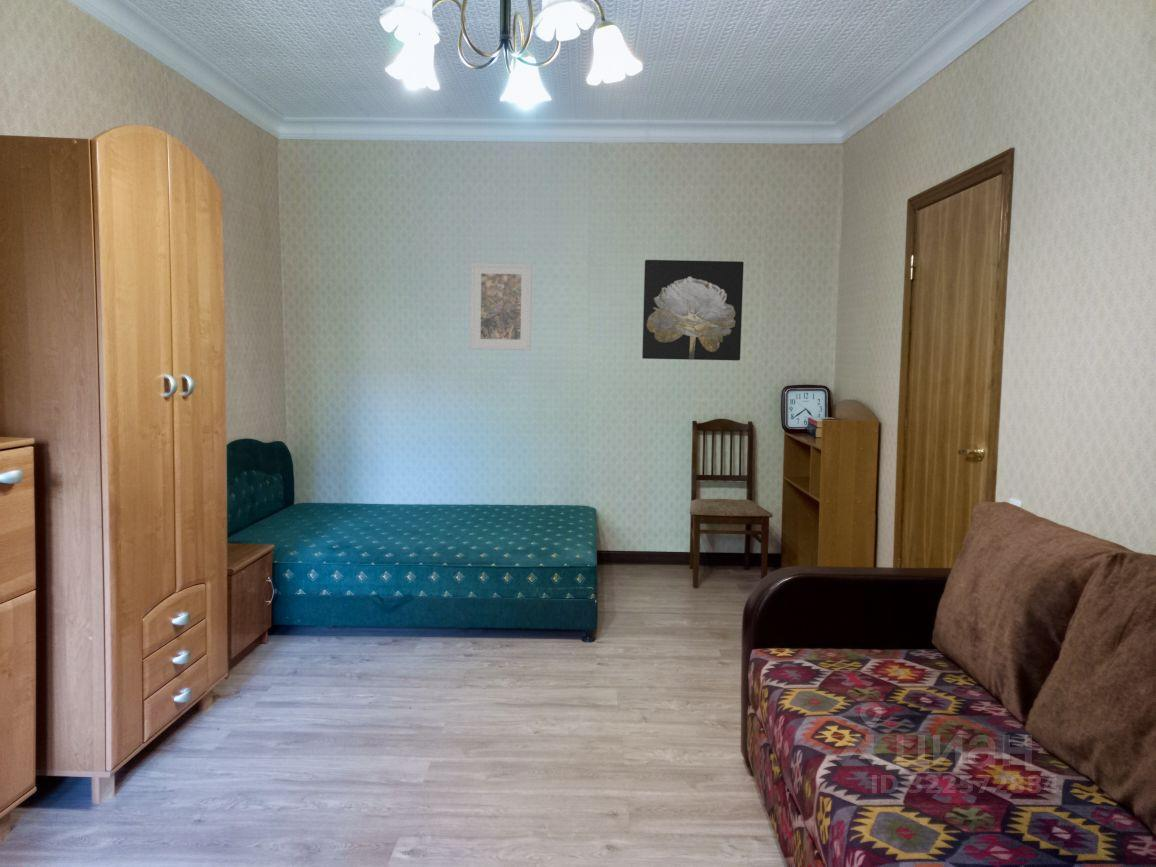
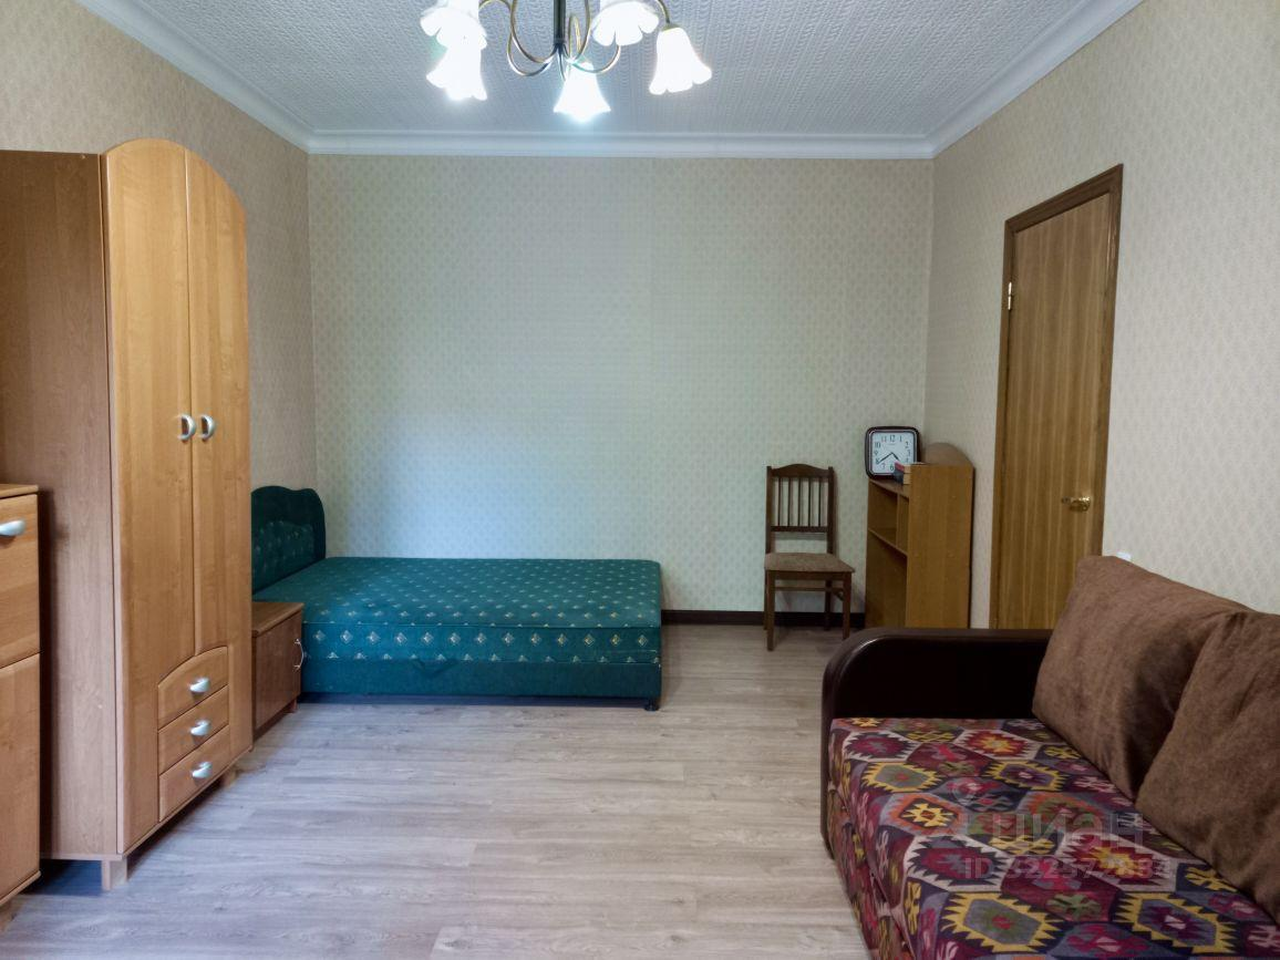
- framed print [469,262,533,351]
- wall art [641,259,745,362]
